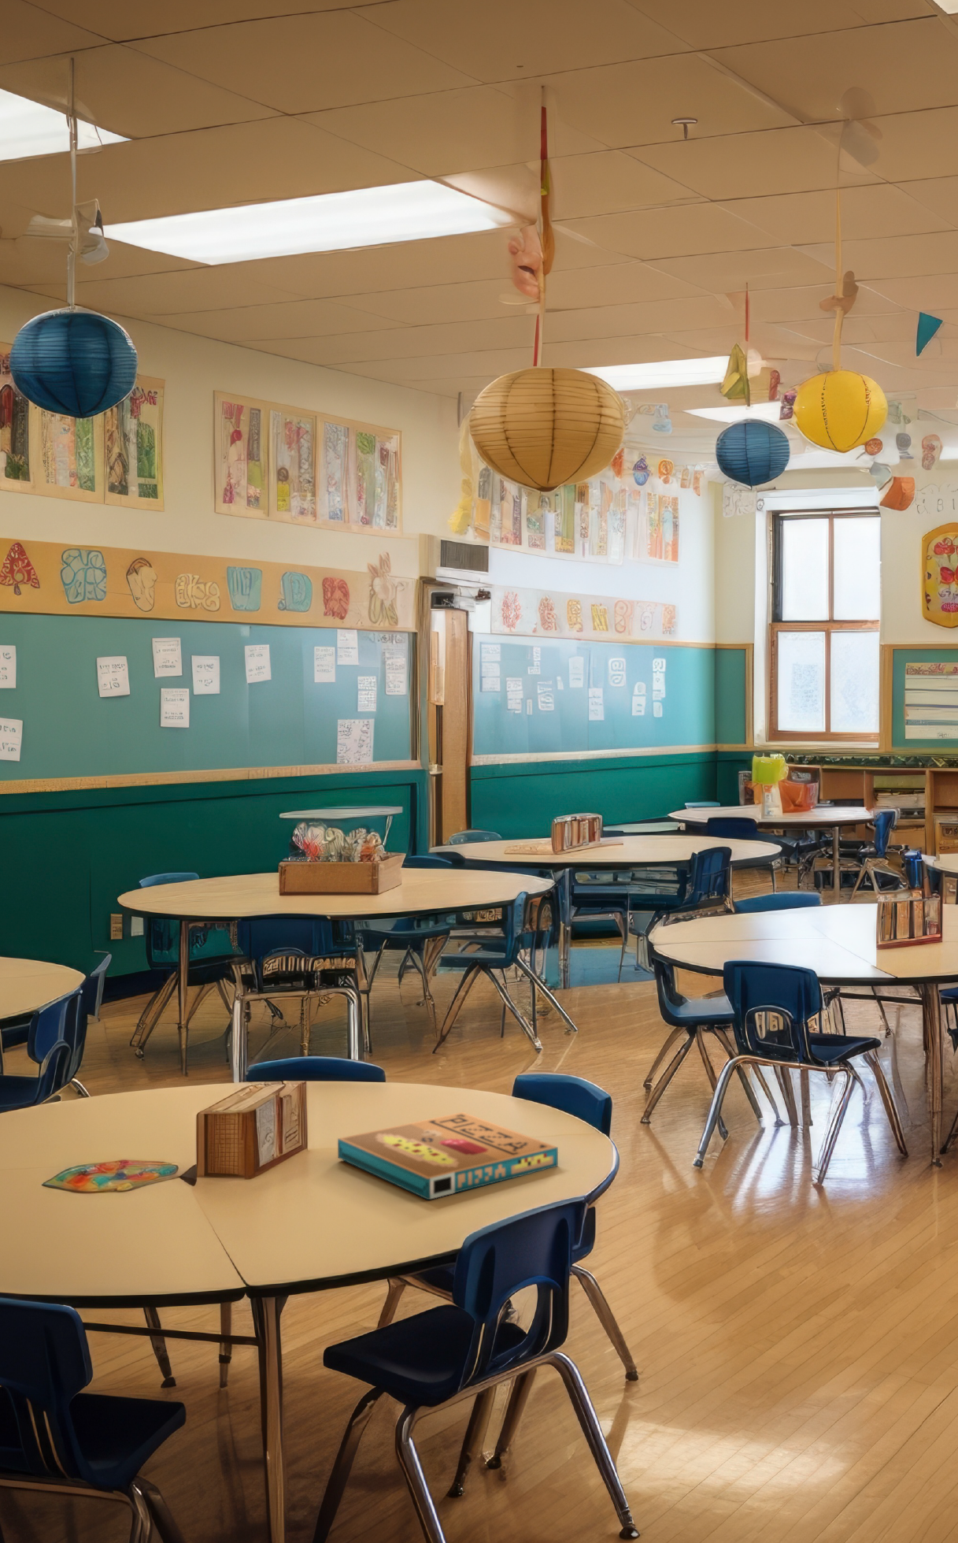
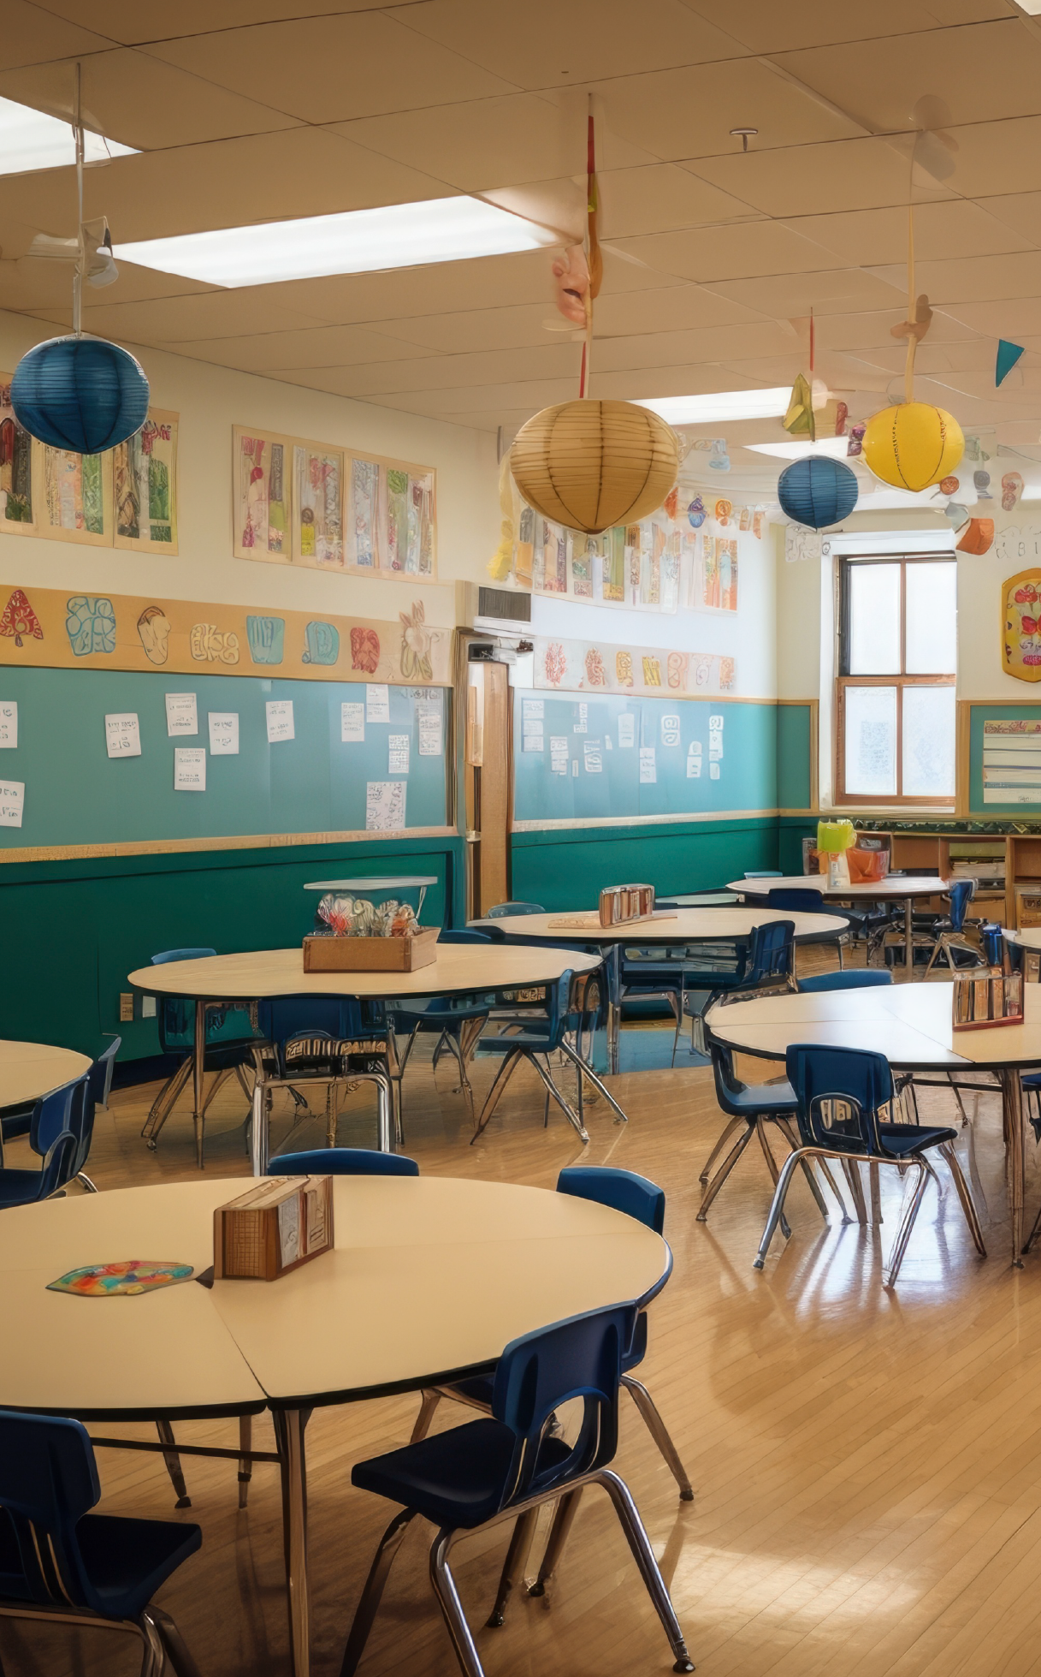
- pizza box [337,1111,558,1201]
